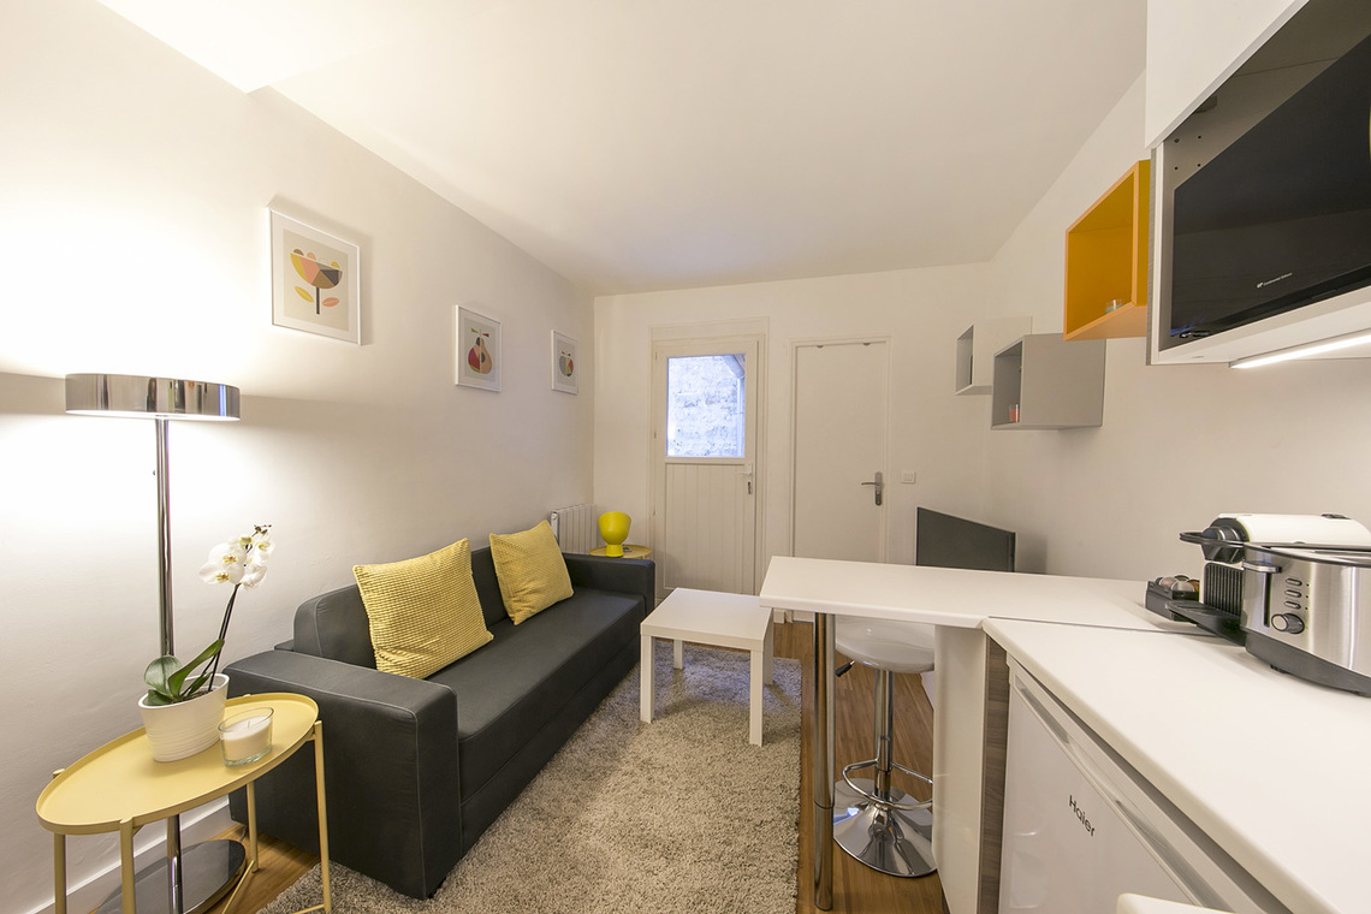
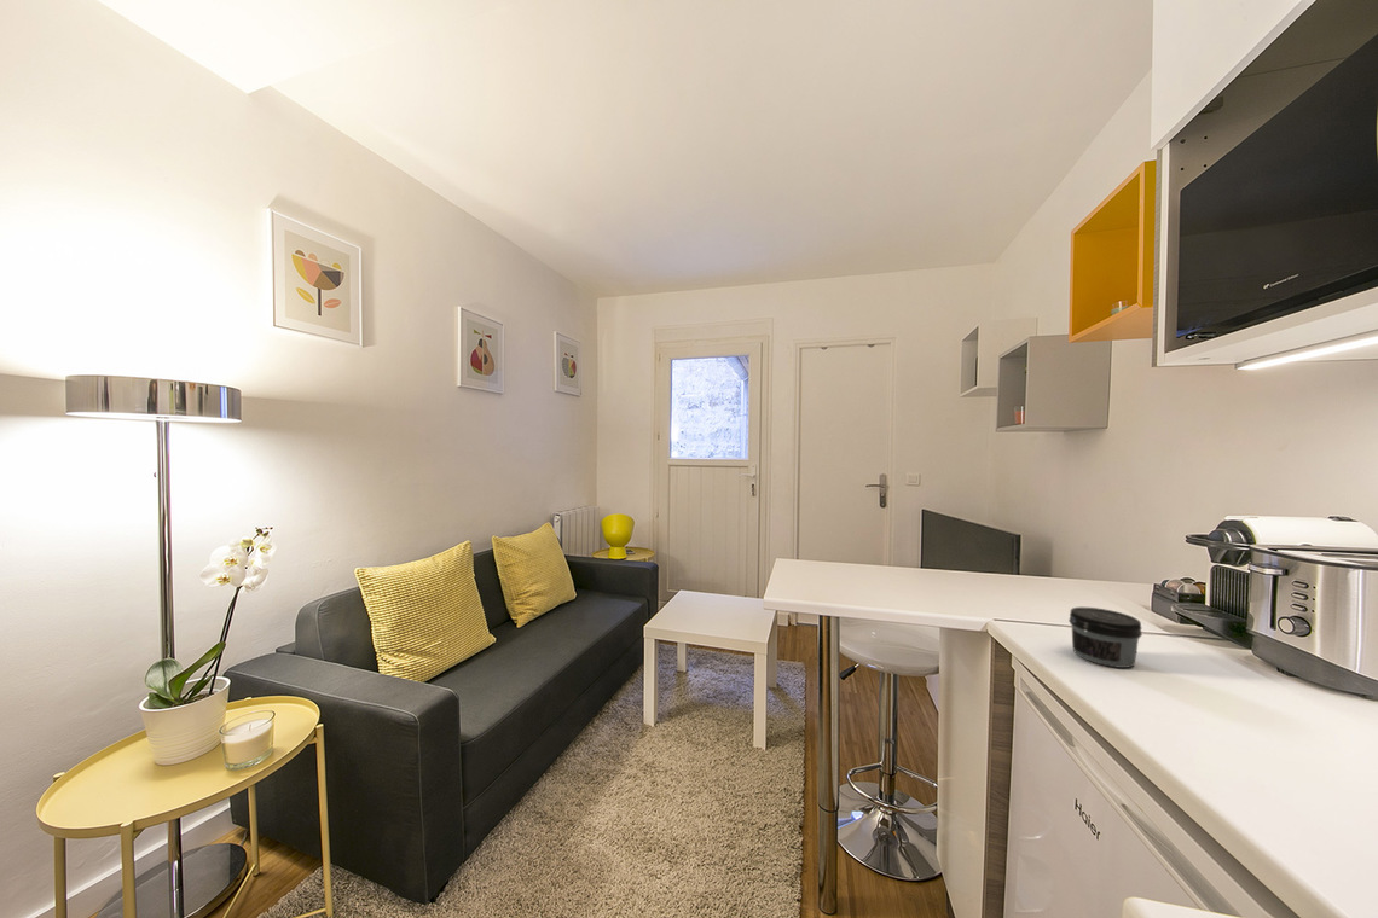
+ jar [1067,606,1143,669]
